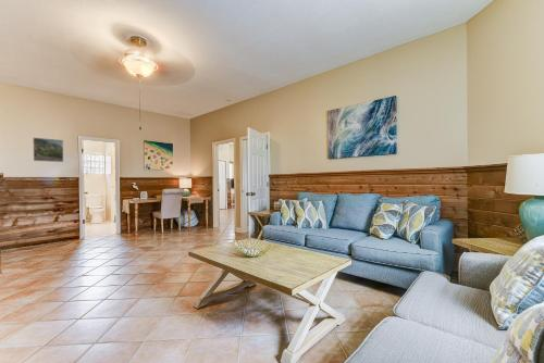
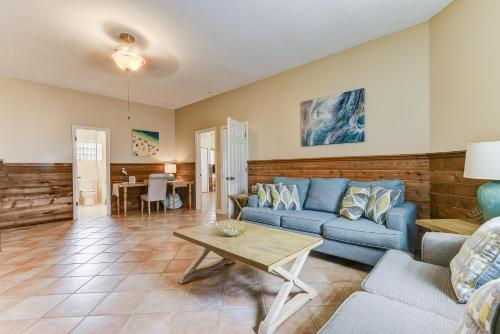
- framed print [32,137,64,163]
